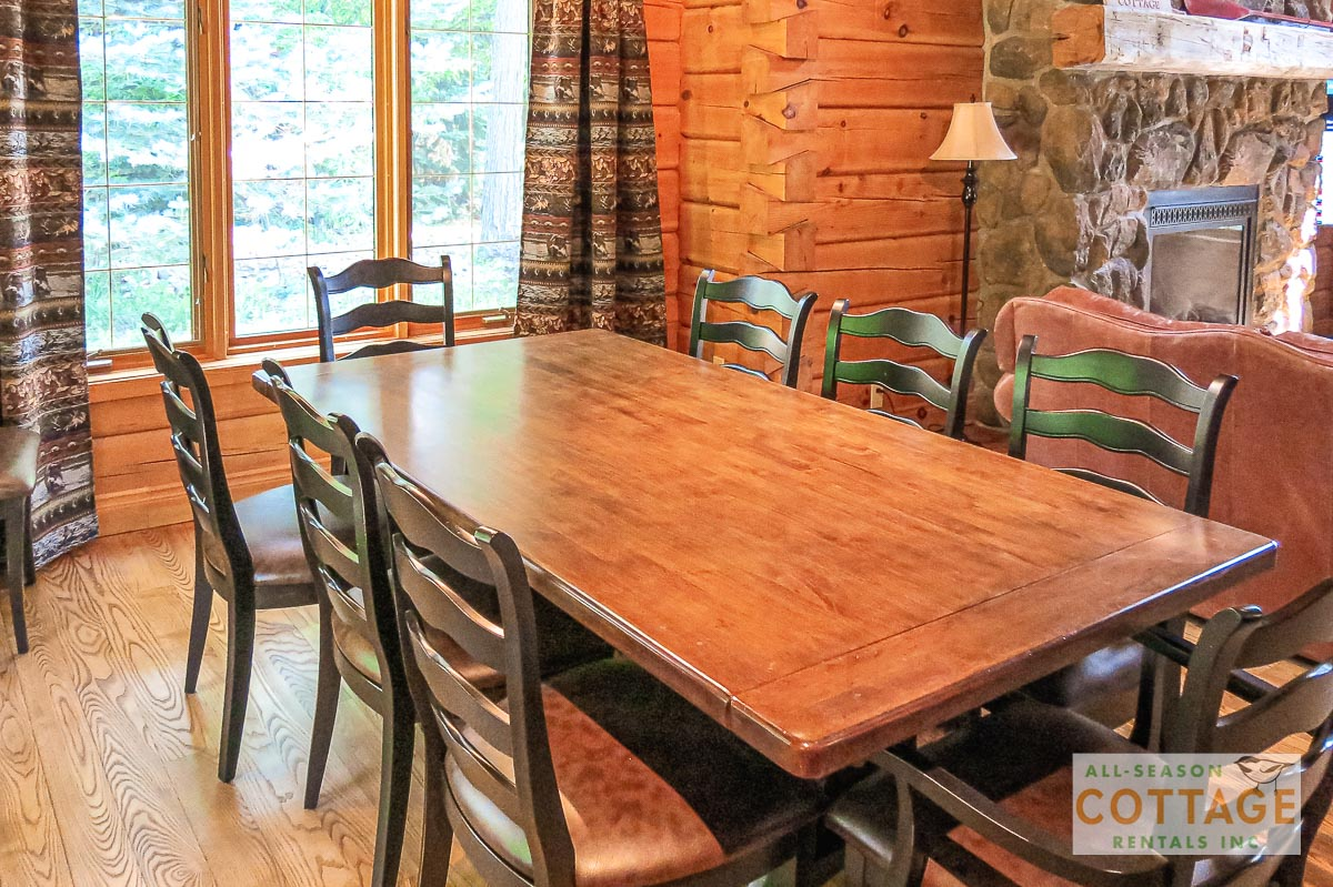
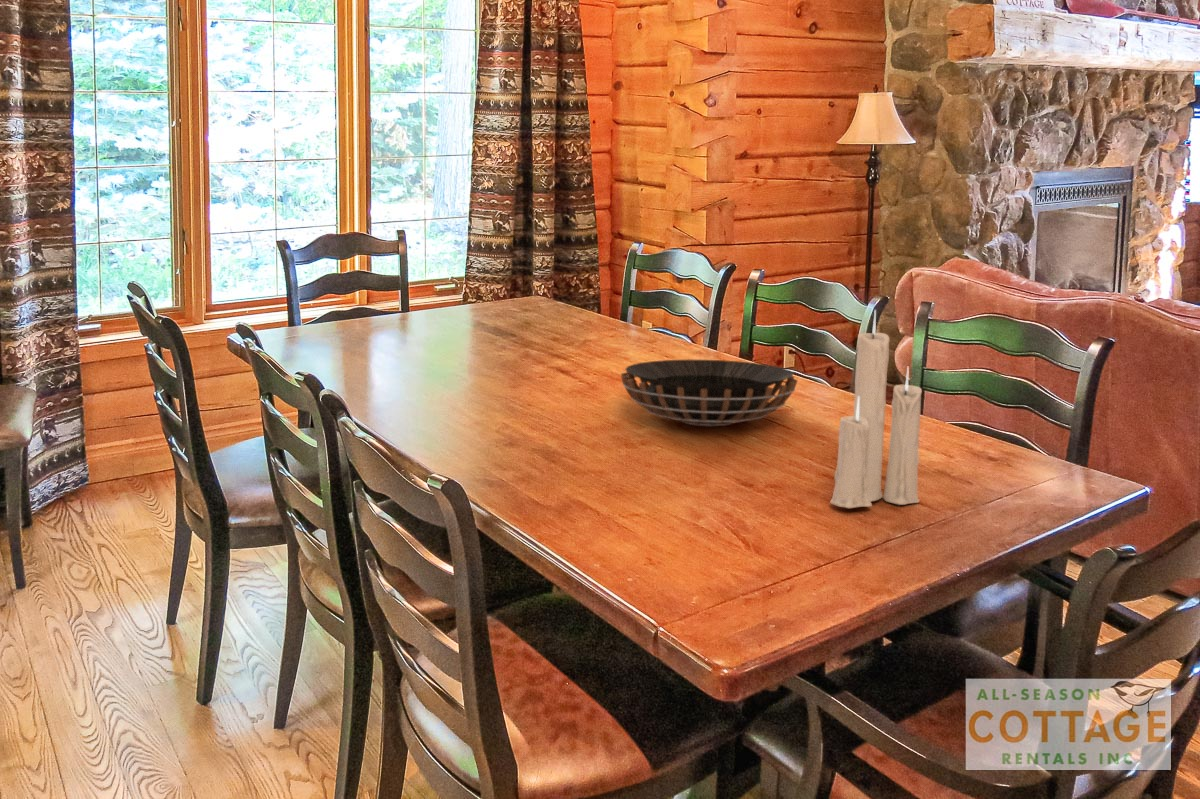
+ decorative bowl [620,359,799,427]
+ candle [829,309,923,509]
